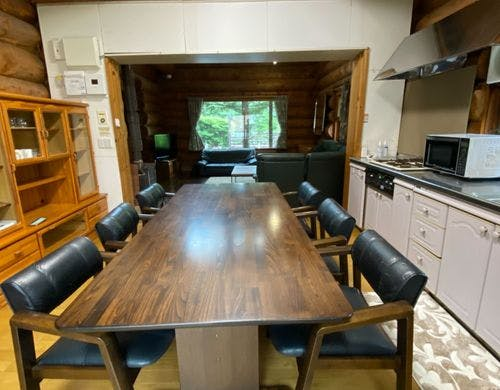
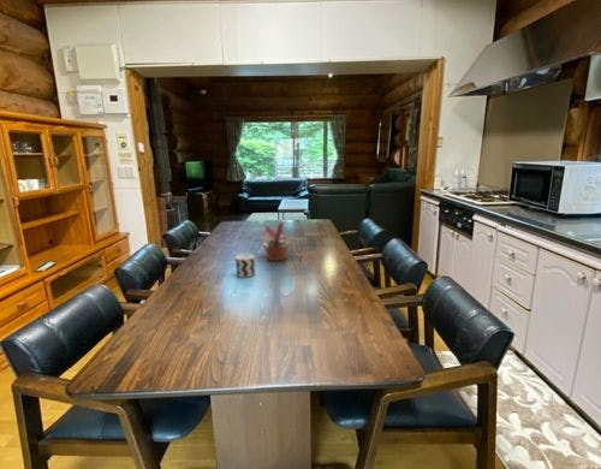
+ cup [234,253,256,278]
+ potted plant [257,220,298,262]
